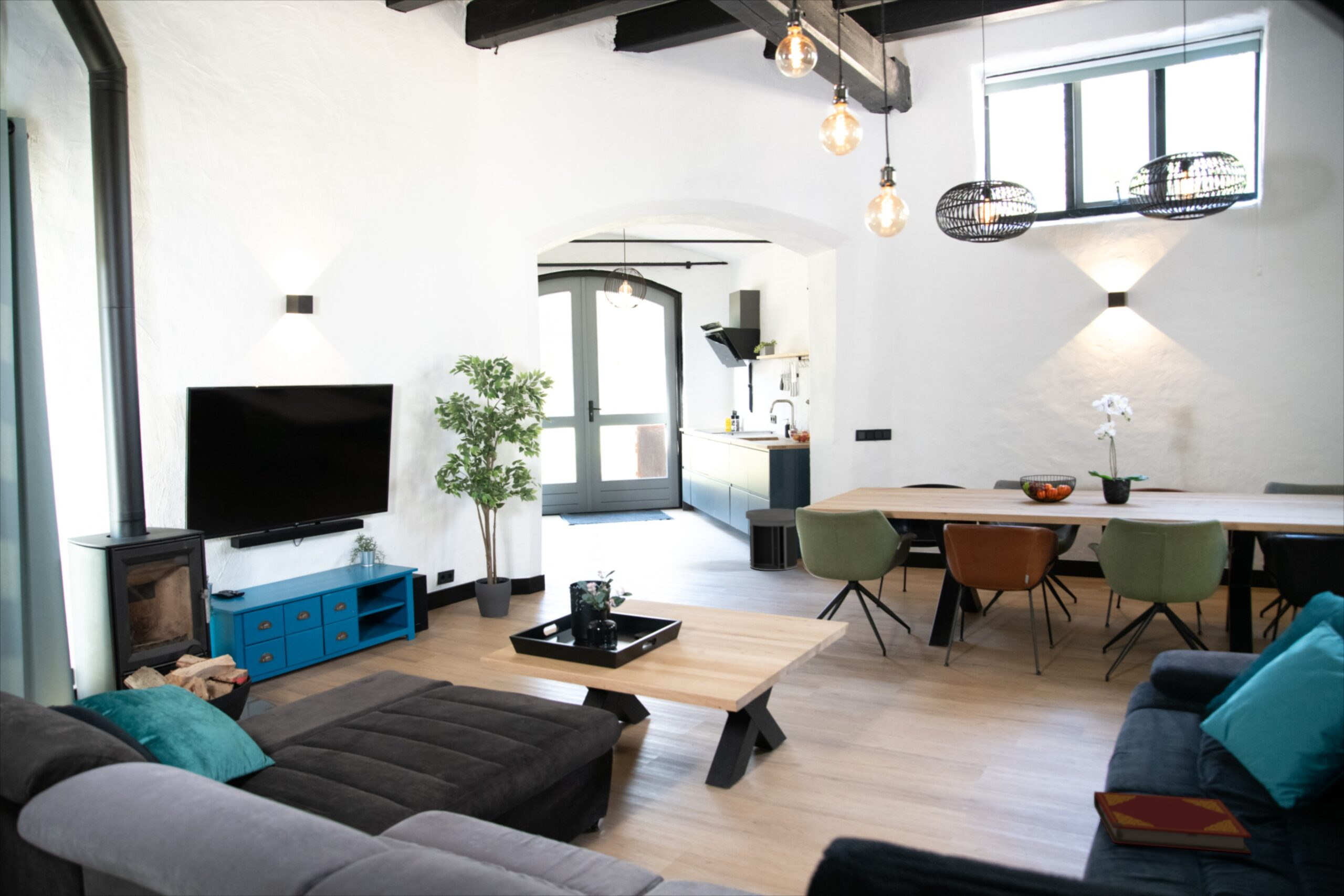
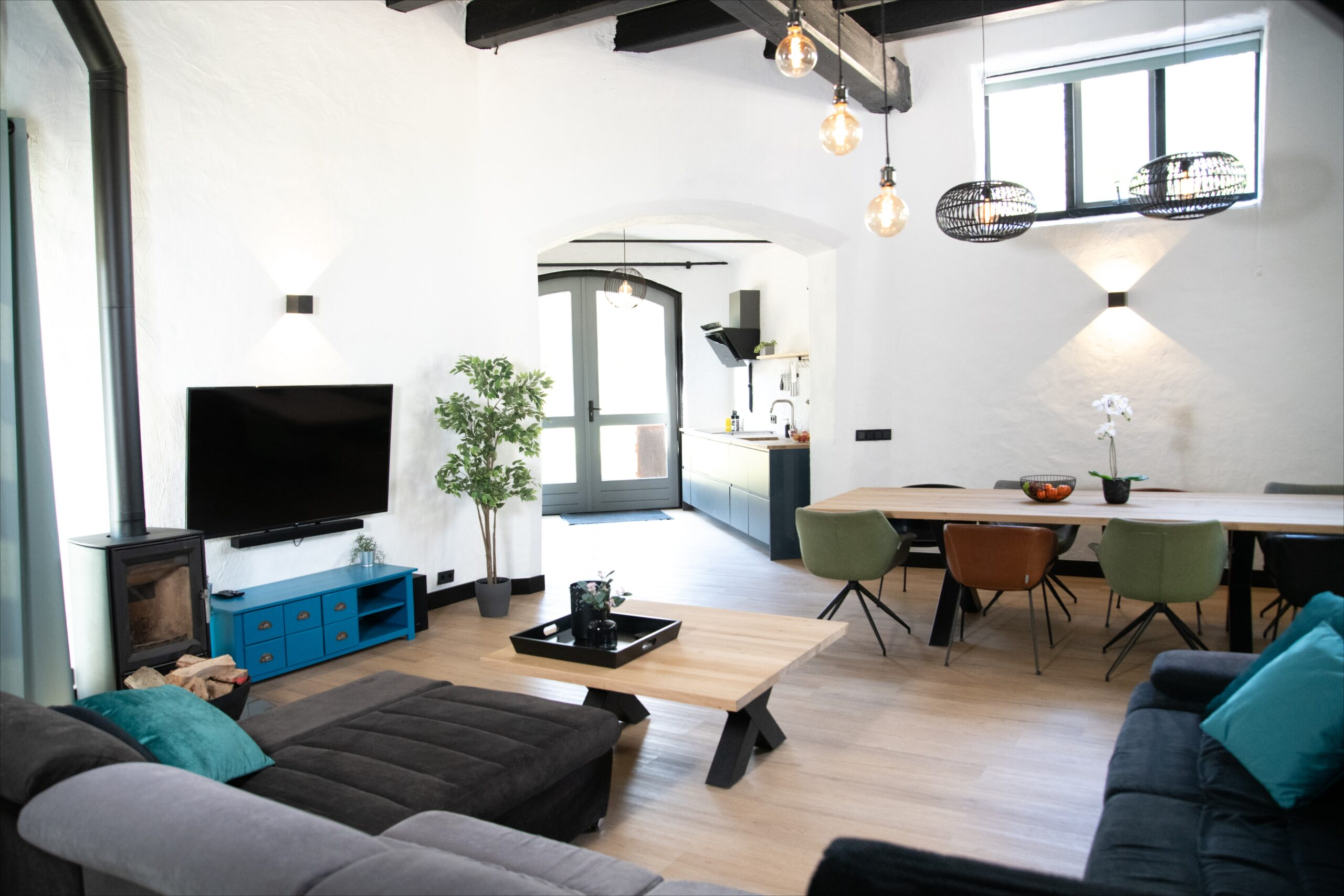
- revolving door [745,508,798,571]
- hardback book [1093,791,1252,854]
